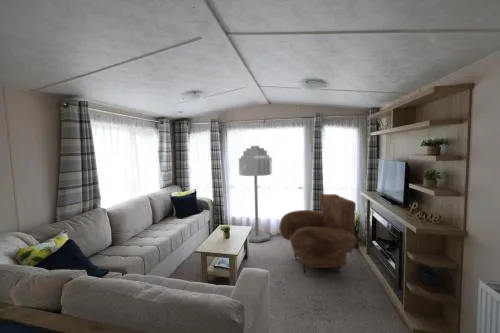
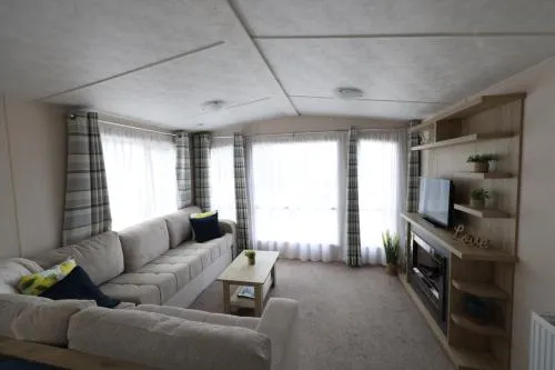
- armchair [278,193,358,276]
- floor lamp [238,145,273,243]
